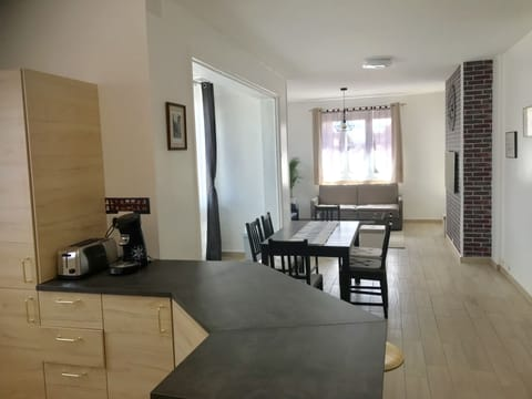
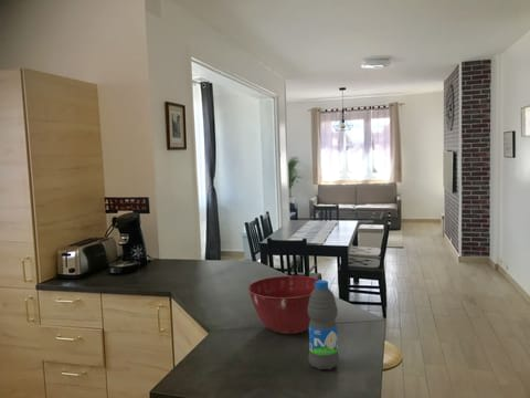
+ mixing bowl [246,275,321,335]
+ water bottle [308,279,340,370]
